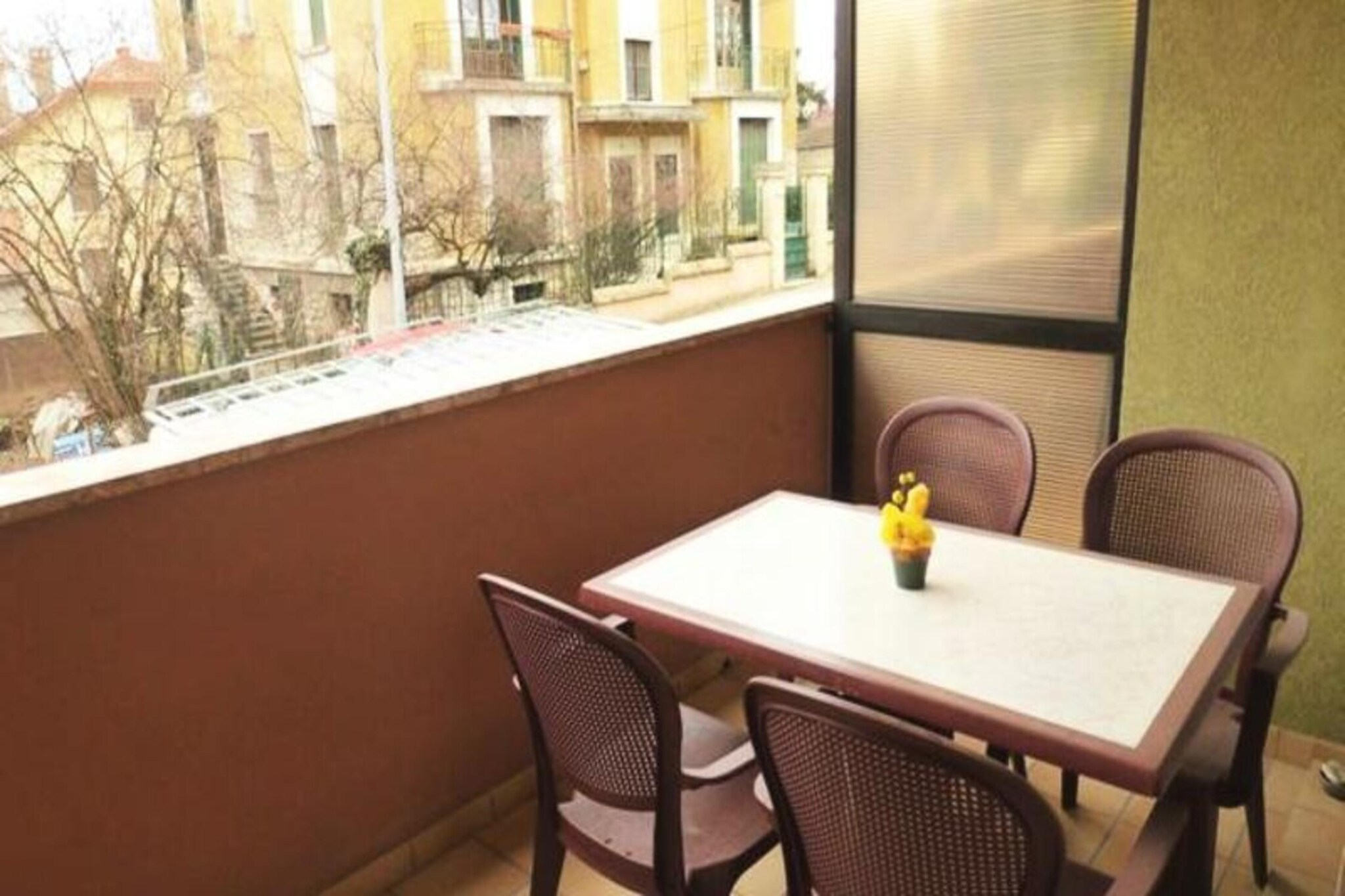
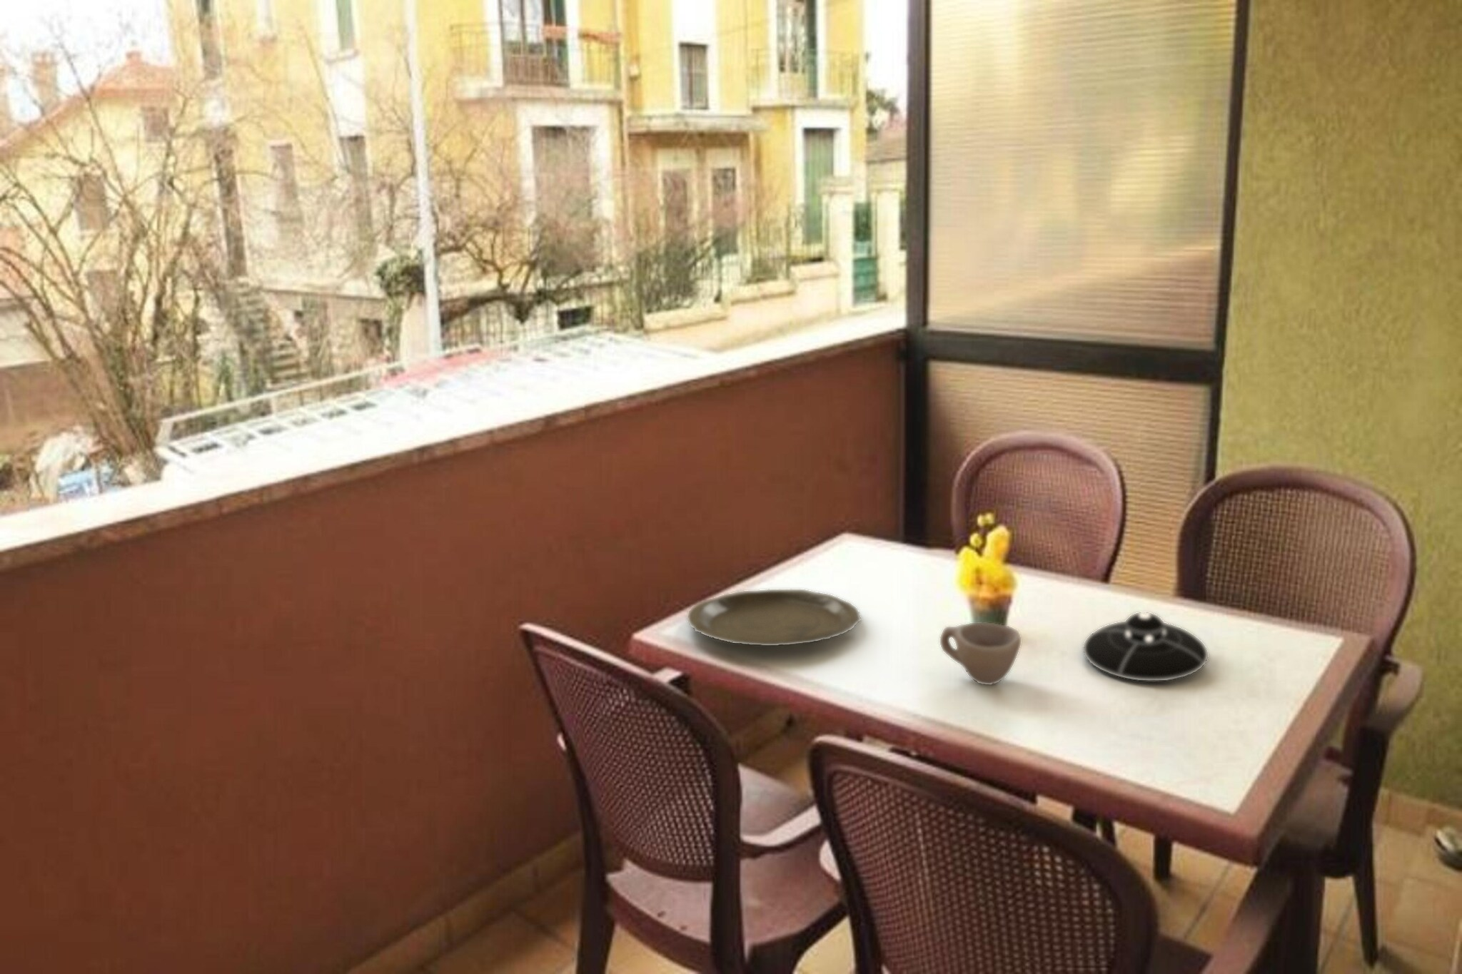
+ plate [687,589,862,647]
+ cup [939,622,1022,686]
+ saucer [1083,612,1209,682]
